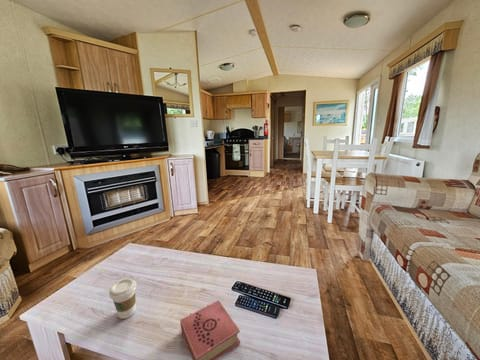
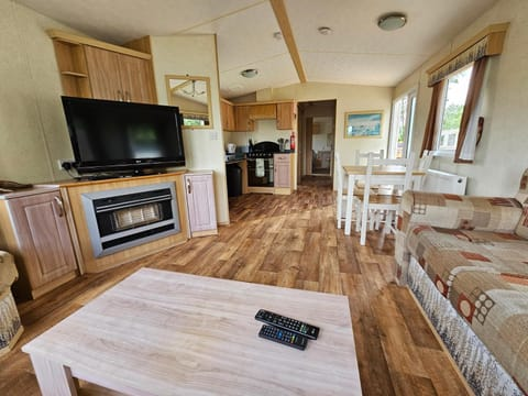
- book [179,299,241,360]
- coffee cup [108,277,138,320]
